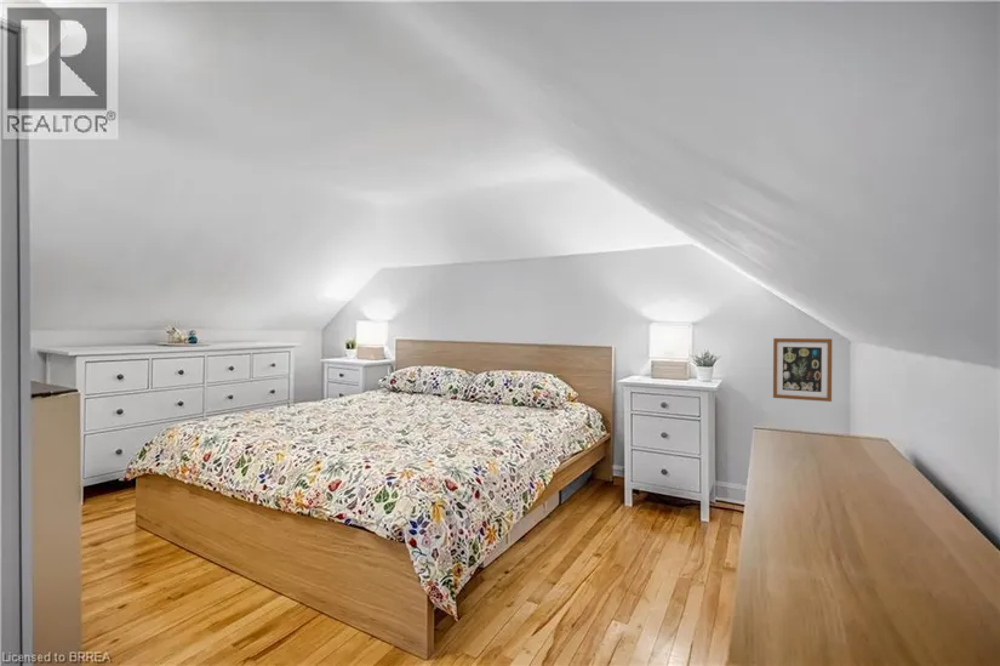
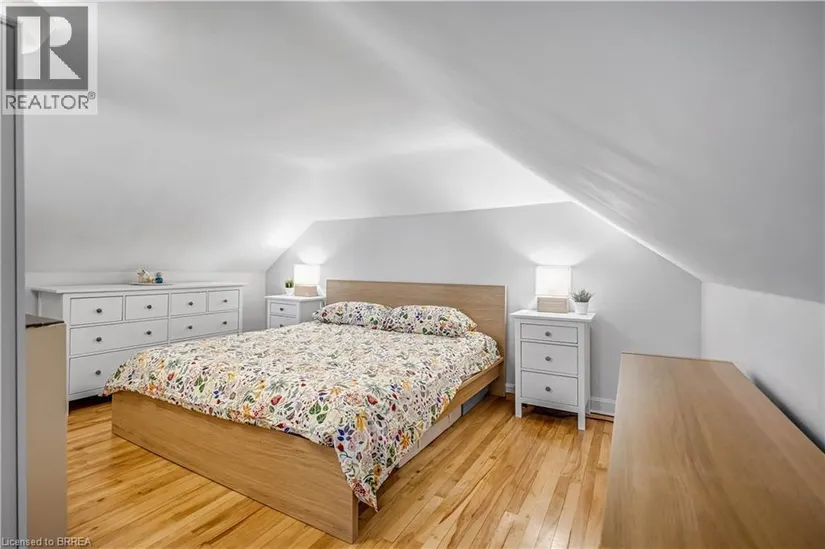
- wall art [772,337,833,403]
